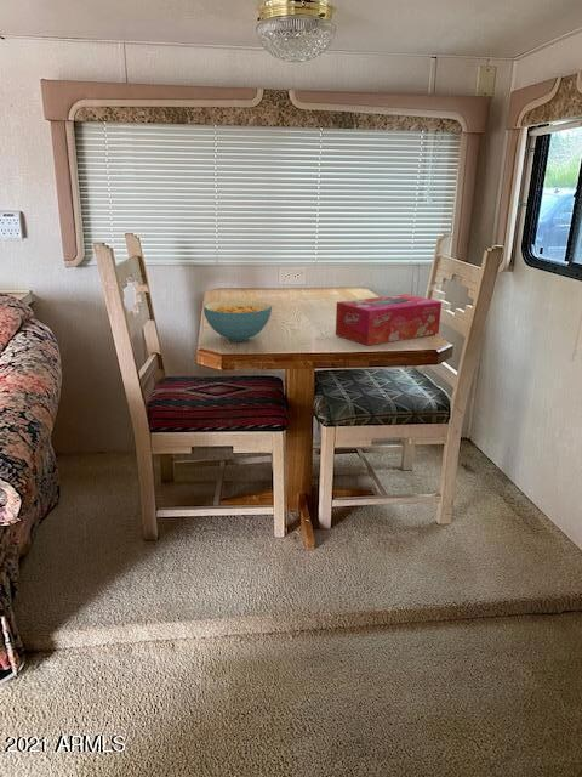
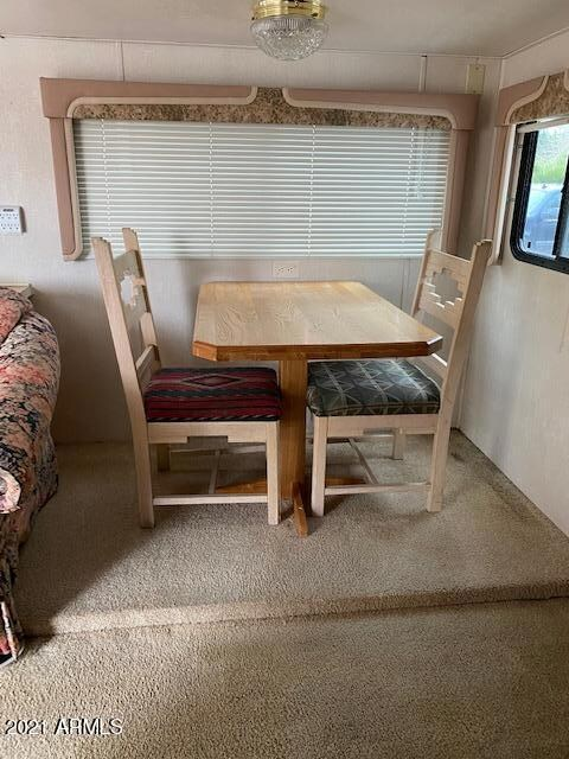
- cereal bowl [202,299,273,342]
- tissue box [335,293,443,346]
